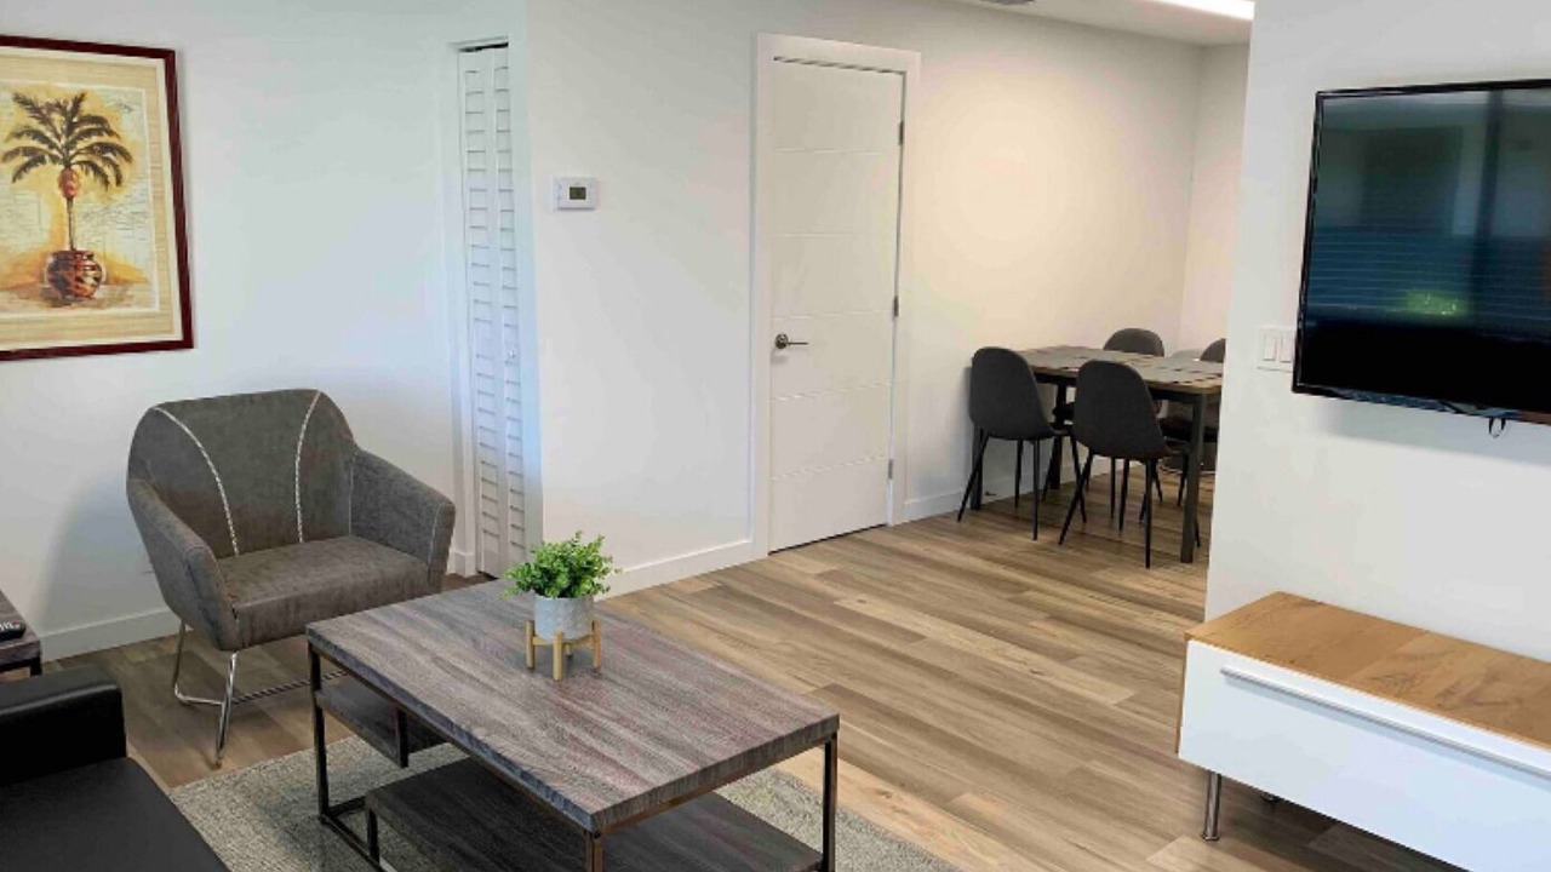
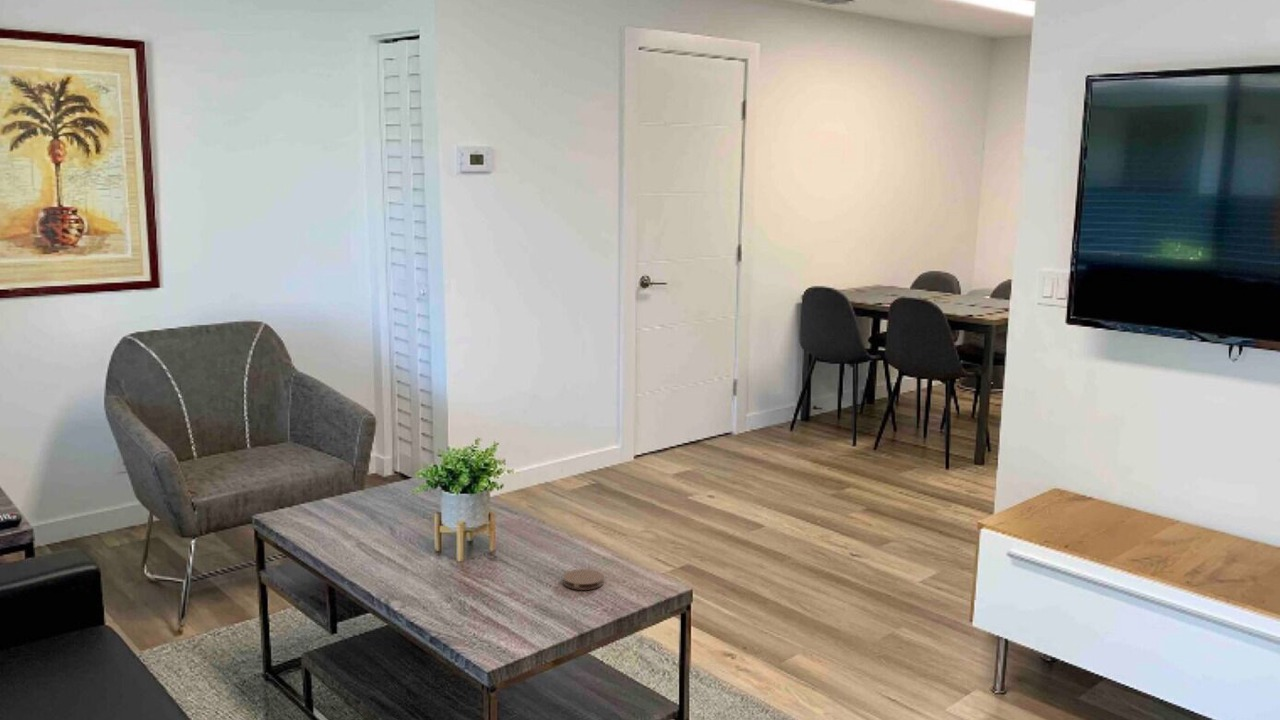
+ coaster [562,568,605,591]
